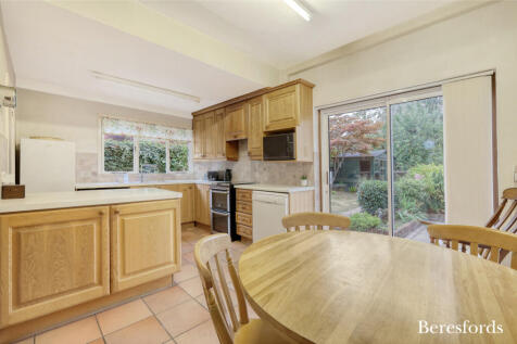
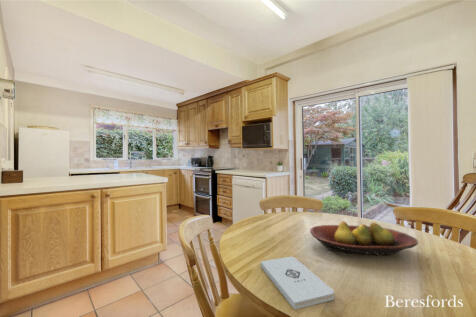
+ fruit bowl [309,220,419,256]
+ notepad [260,256,335,310]
